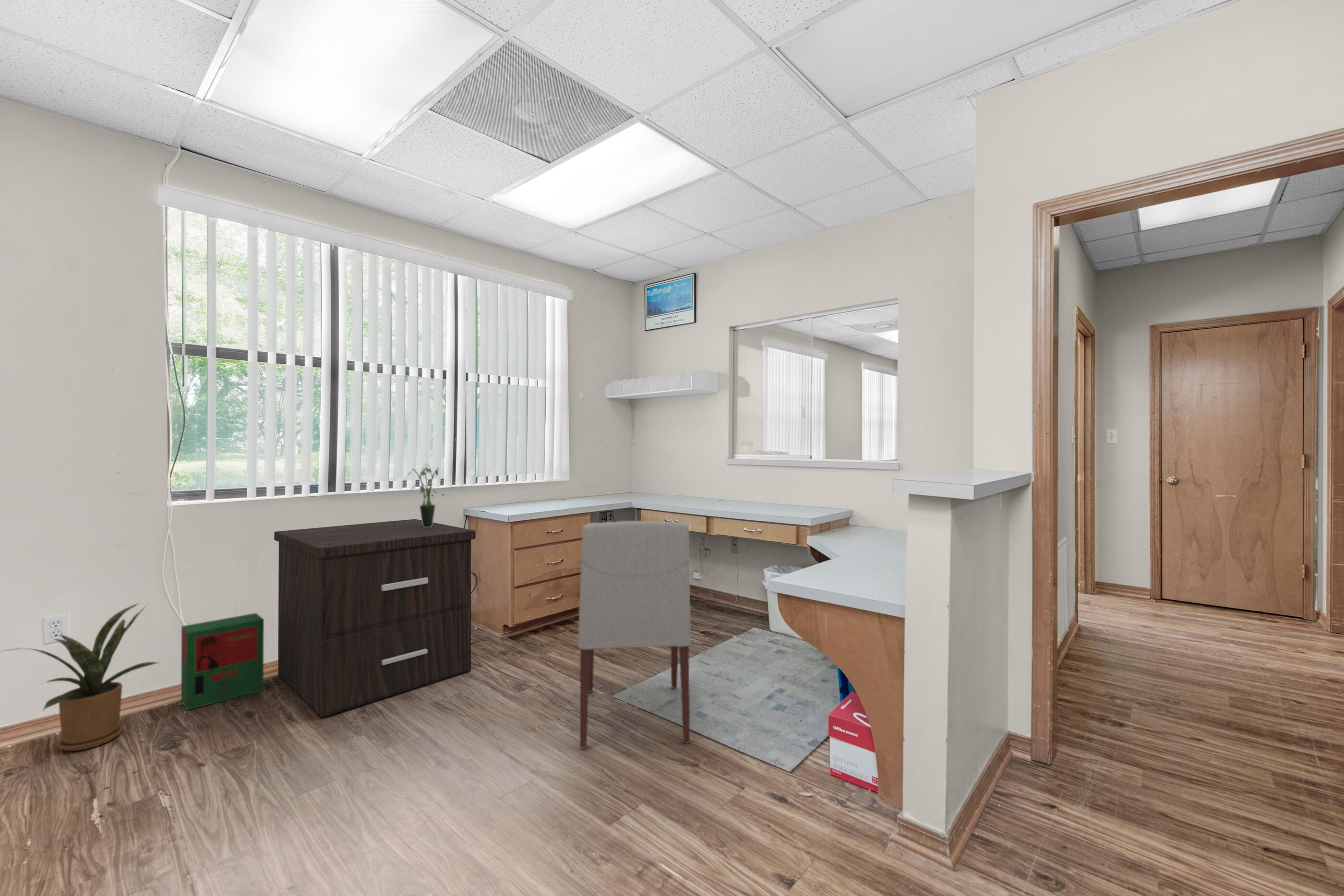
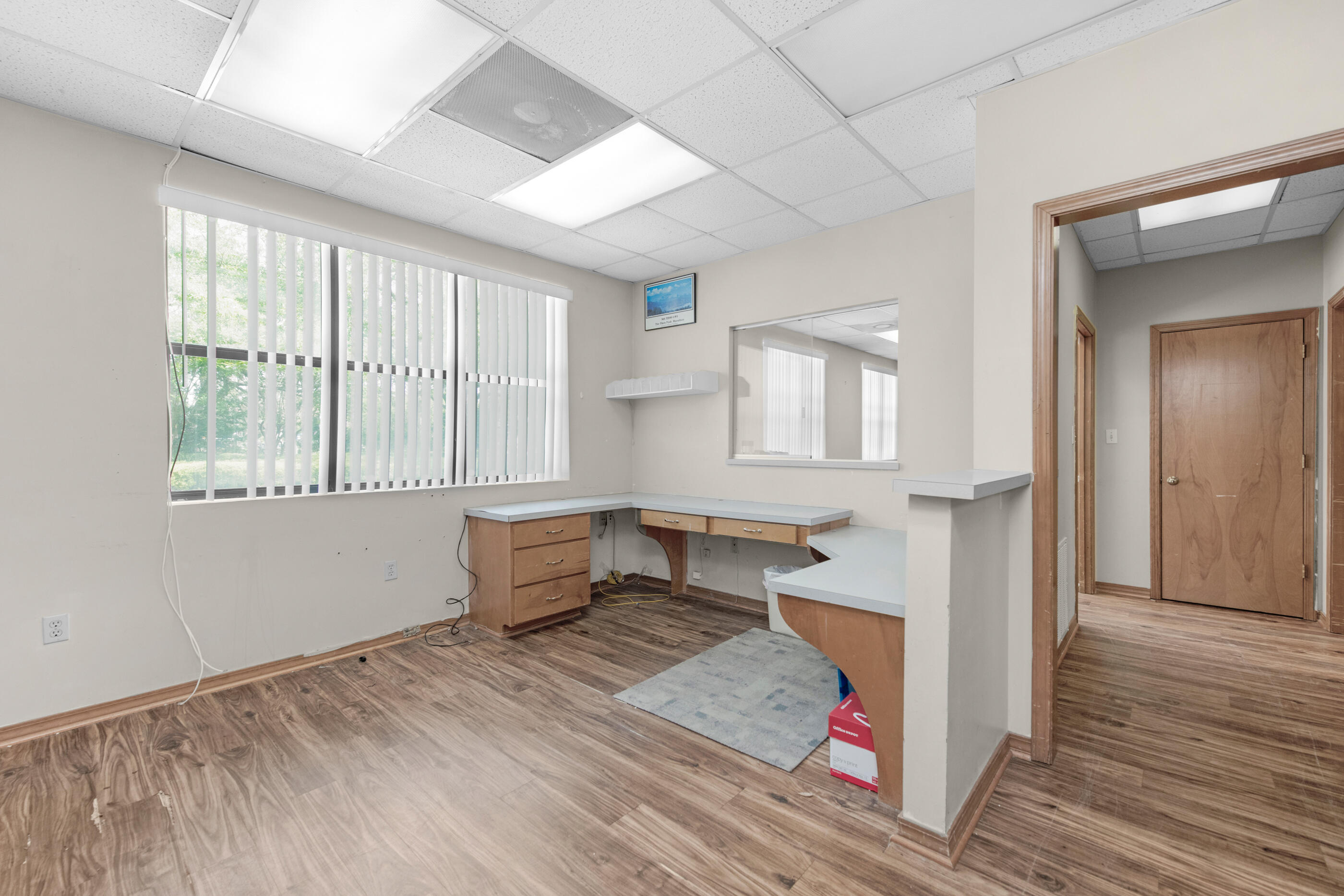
- potted plant [407,464,439,527]
- house plant [0,602,161,752]
- cardboard box [180,612,264,711]
- nightstand [274,519,476,717]
- chair [577,520,691,749]
